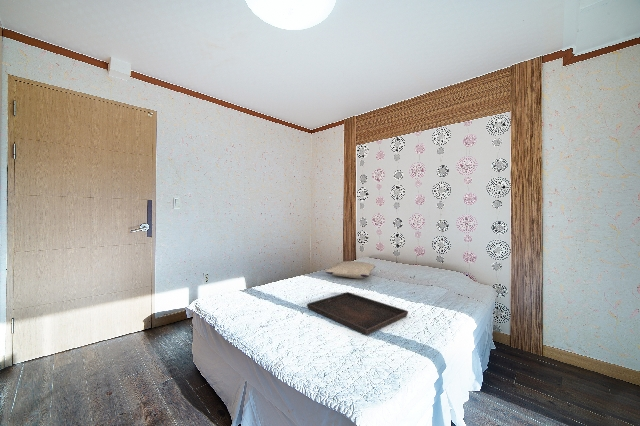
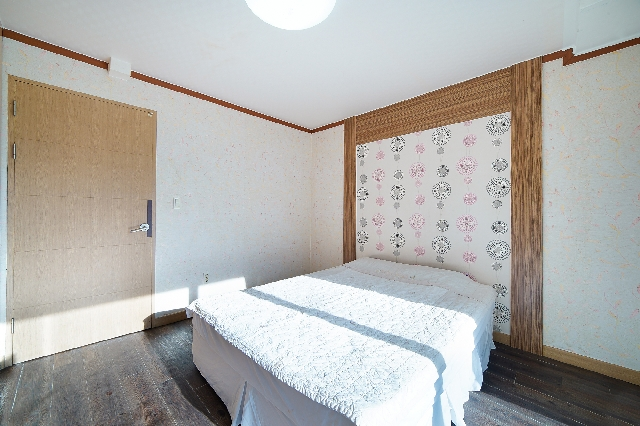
- pillow [324,260,376,280]
- serving tray [306,291,409,336]
